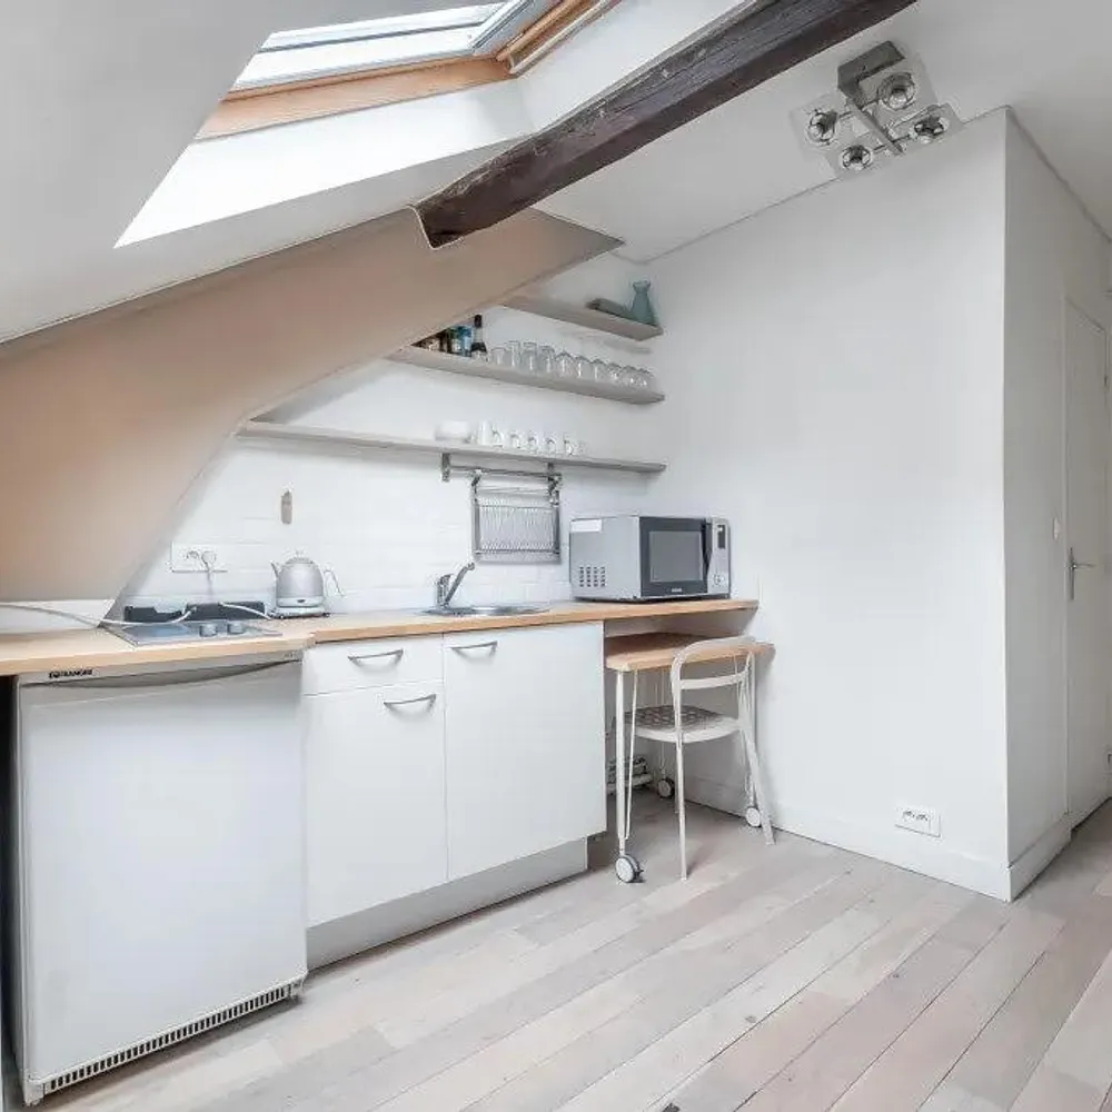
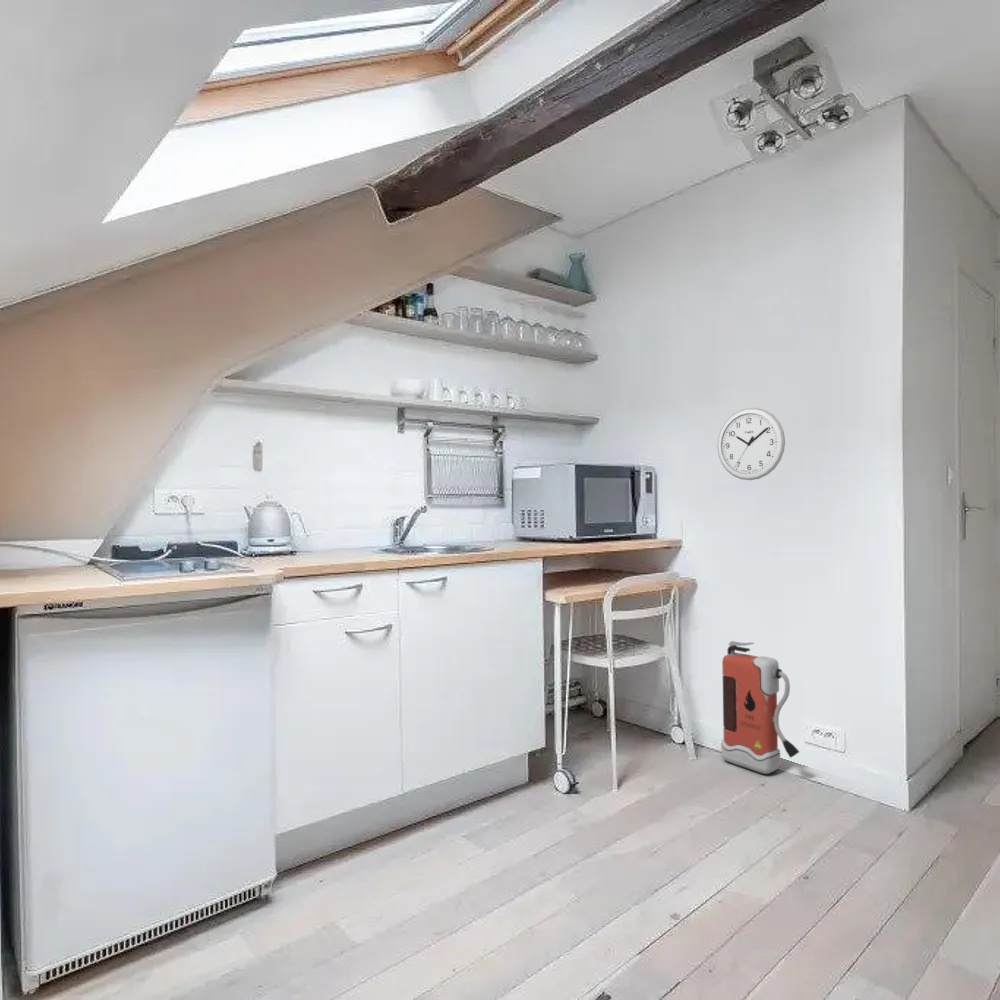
+ fire extinguisher [720,640,800,775]
+ wall clock [716,407,786,481]
